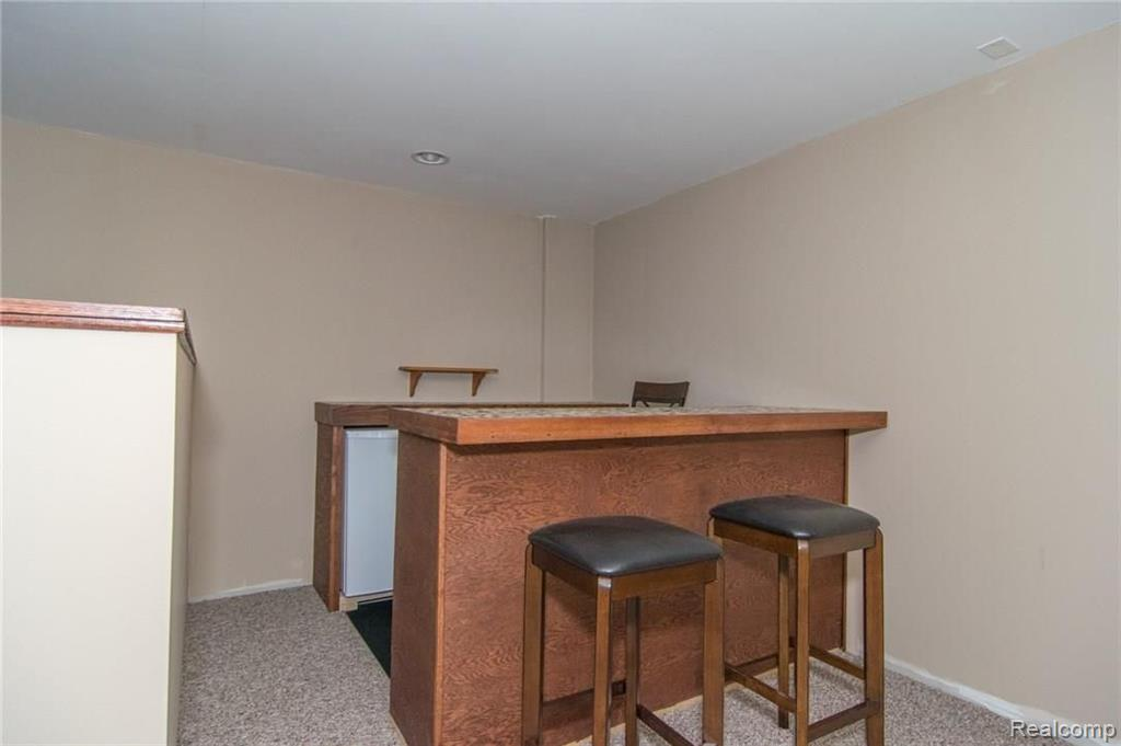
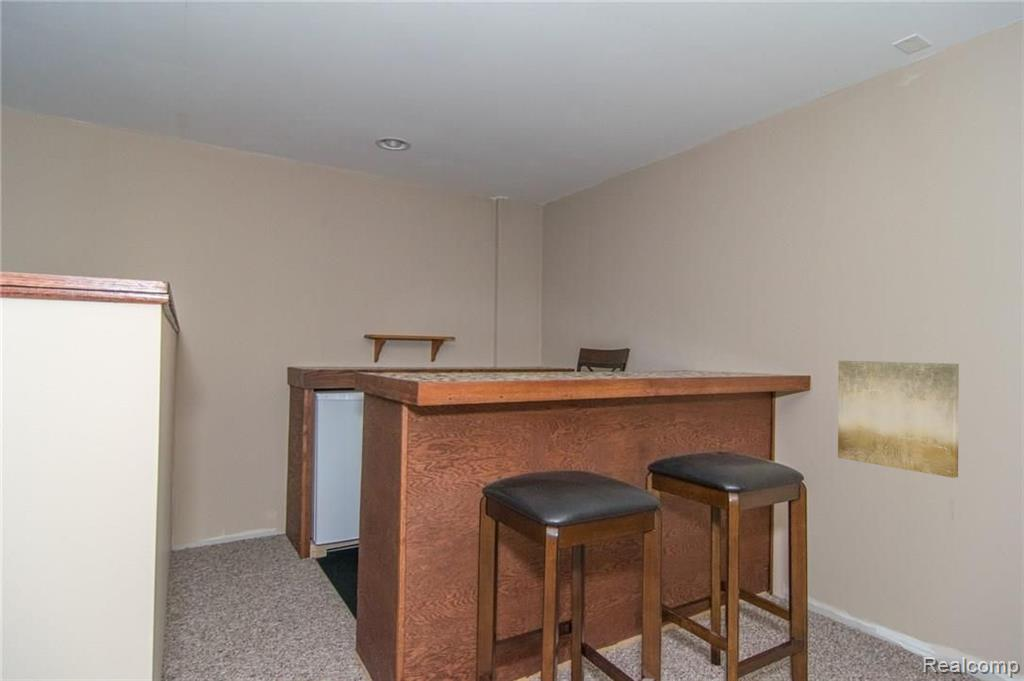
+ wall art [837,360,960,479]
